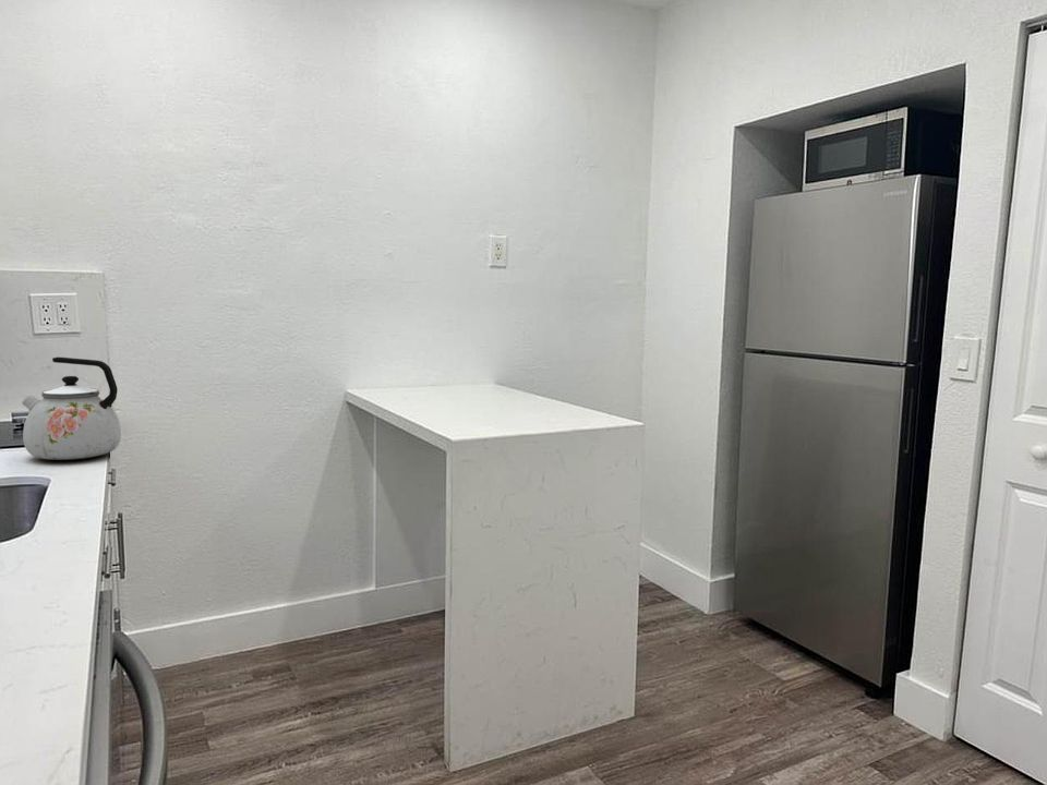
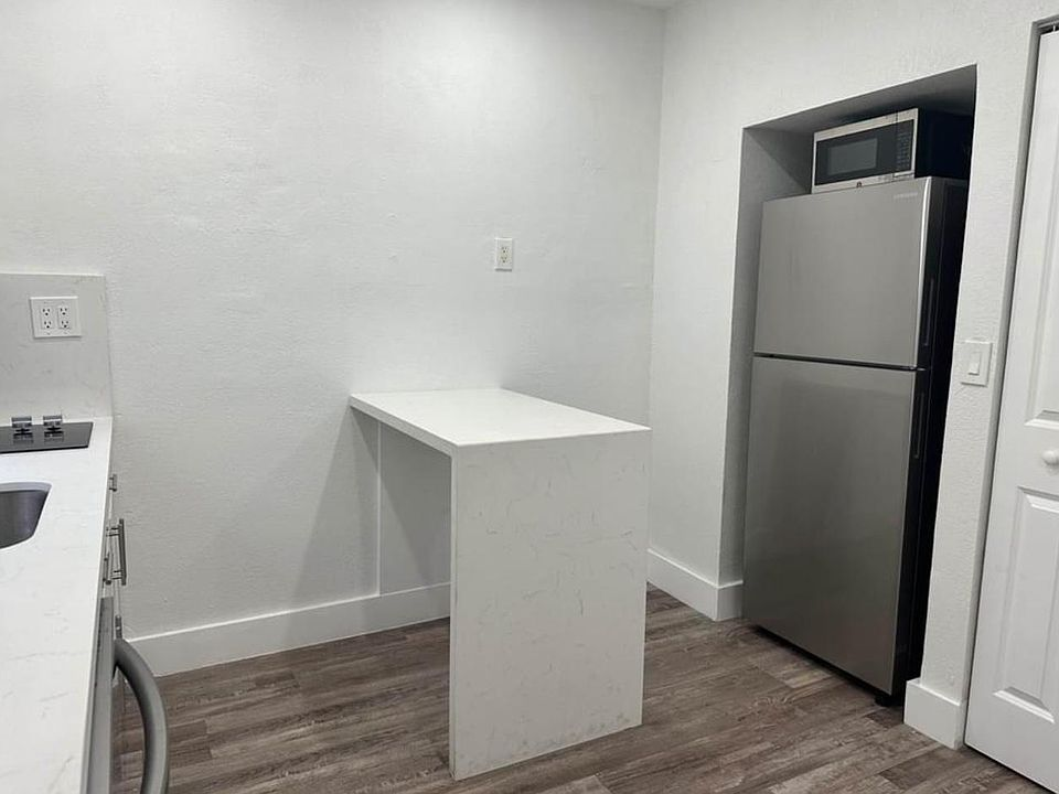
- kettle [21,357,122,461]
